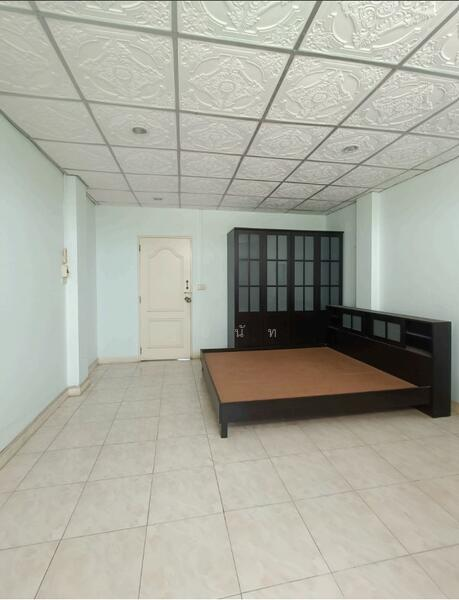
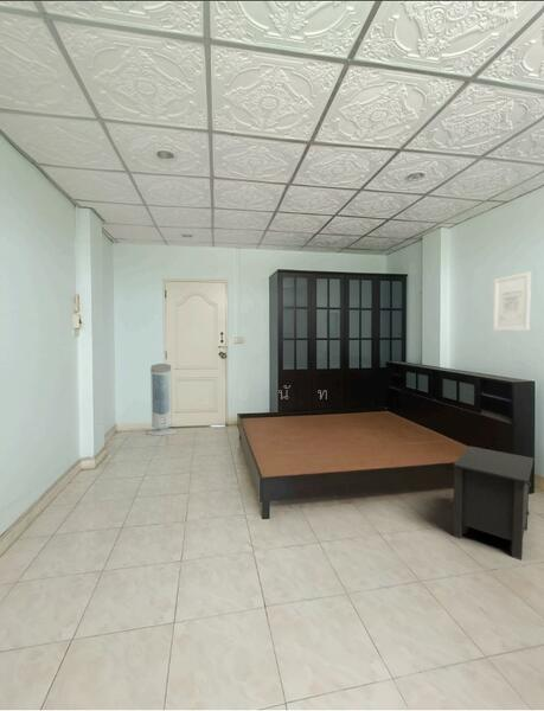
+ air purifier [146,363,178,436]
+ nightstand [452,446,535,561]
+ wall art [492,270,532,332]
